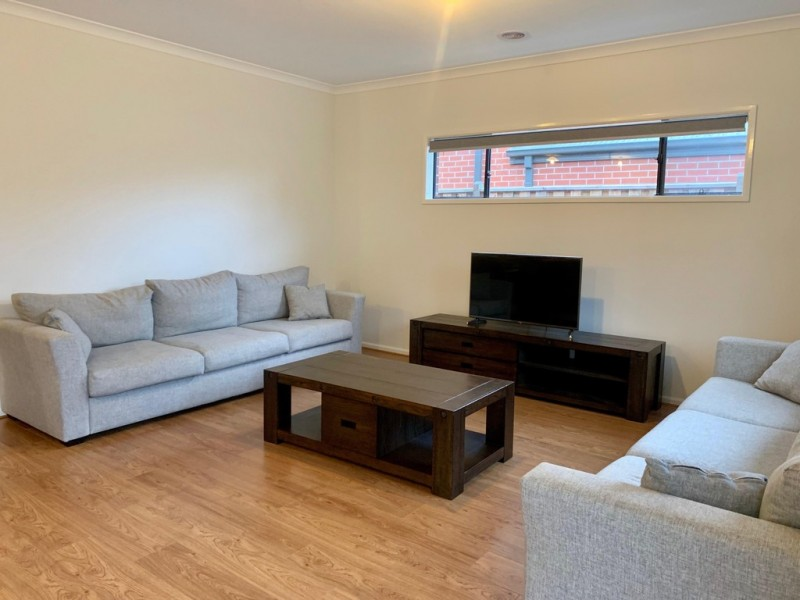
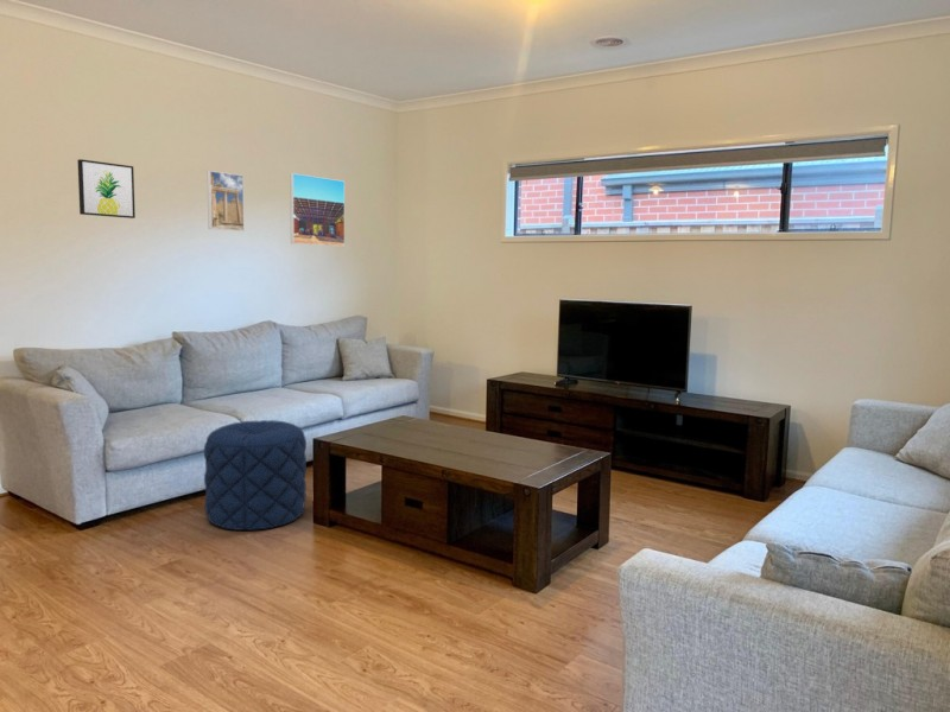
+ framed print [207,170,246,233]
+ pouf [203,419,308,532]
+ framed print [289,172,346,248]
+ wall art [76,158,137,220]
